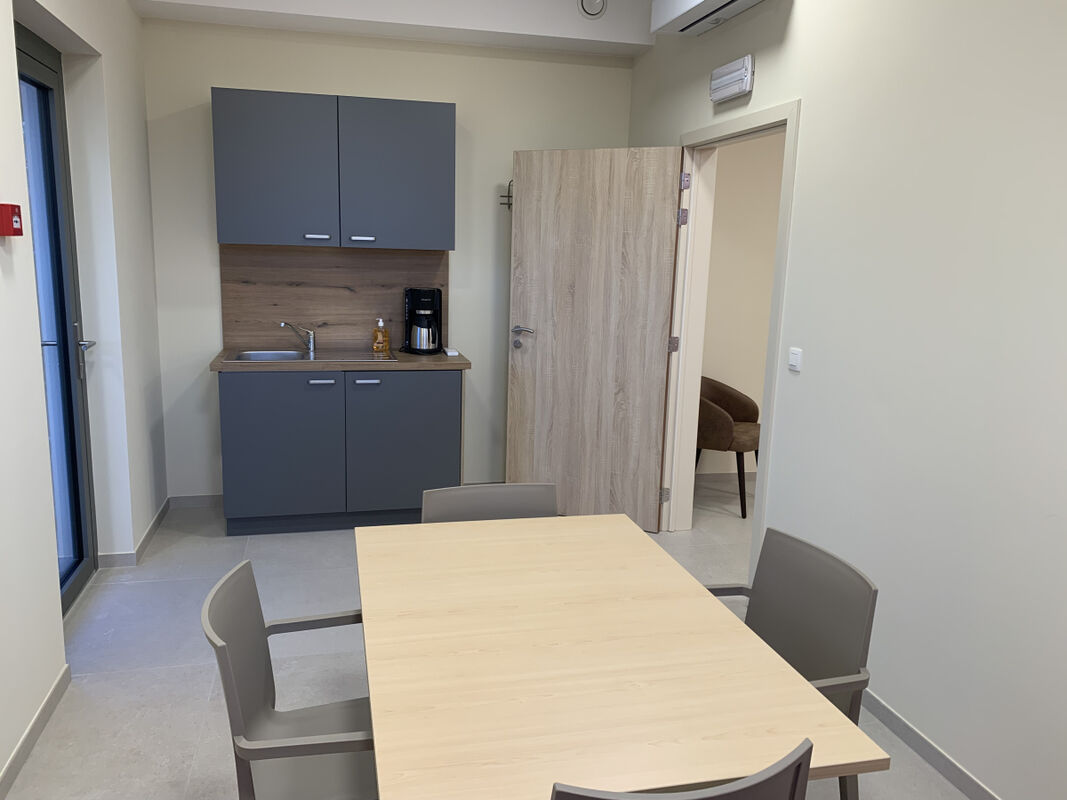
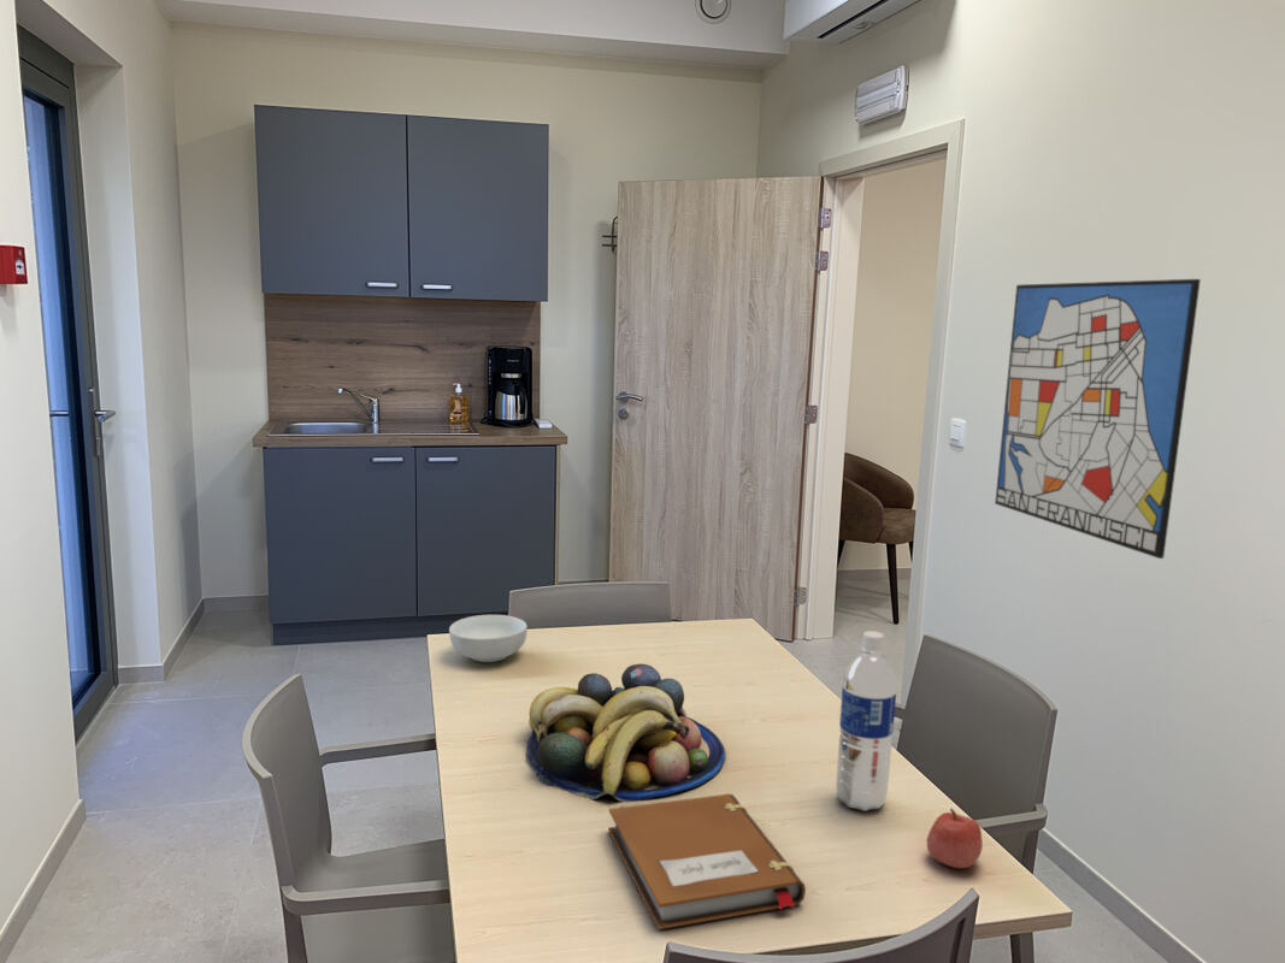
+ cereal bowl [448,614,529,663]
+ wall art [994,278,1202,560]
+ fruit bowl [526,663,726,803]
+ apple [926,808,984,869]
+ water bottle [835,630,897,813]
+ notebook [607,793,807,930]
